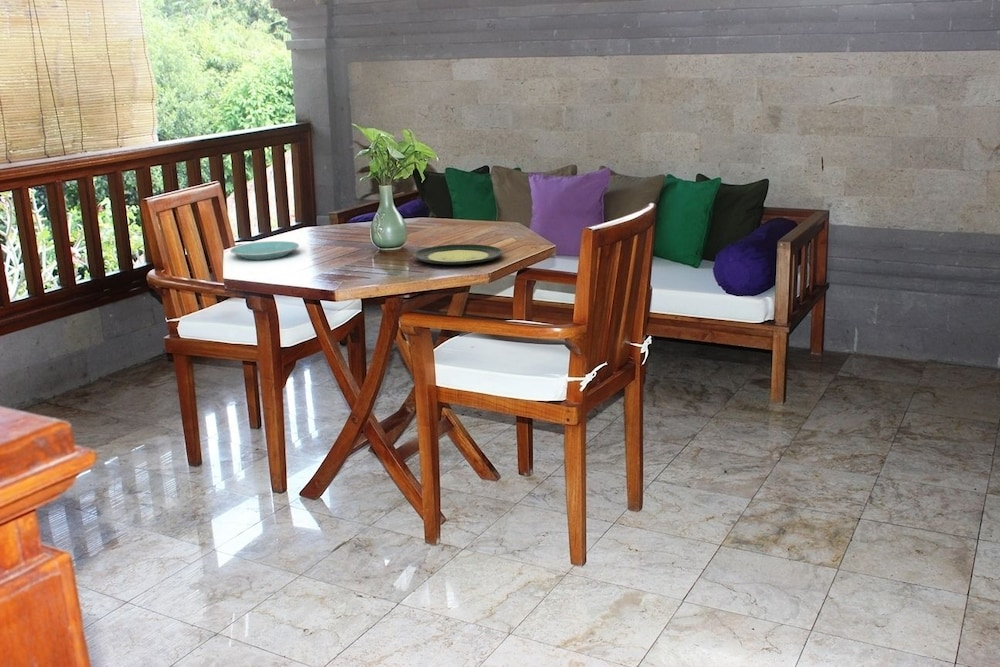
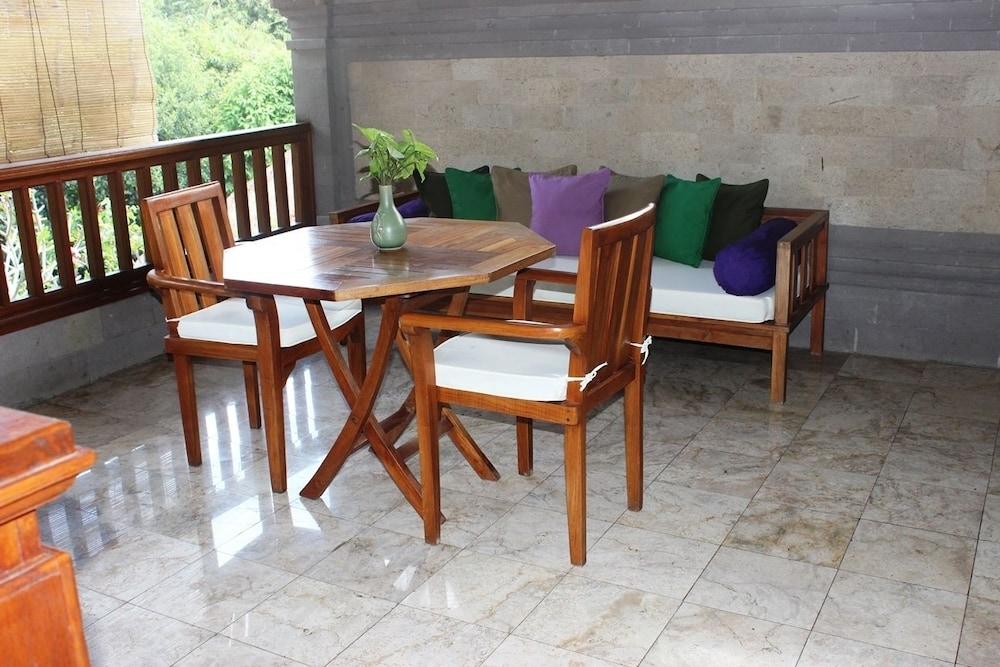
- plate [229,240,300,261]
- plate [412,243,504,265]
